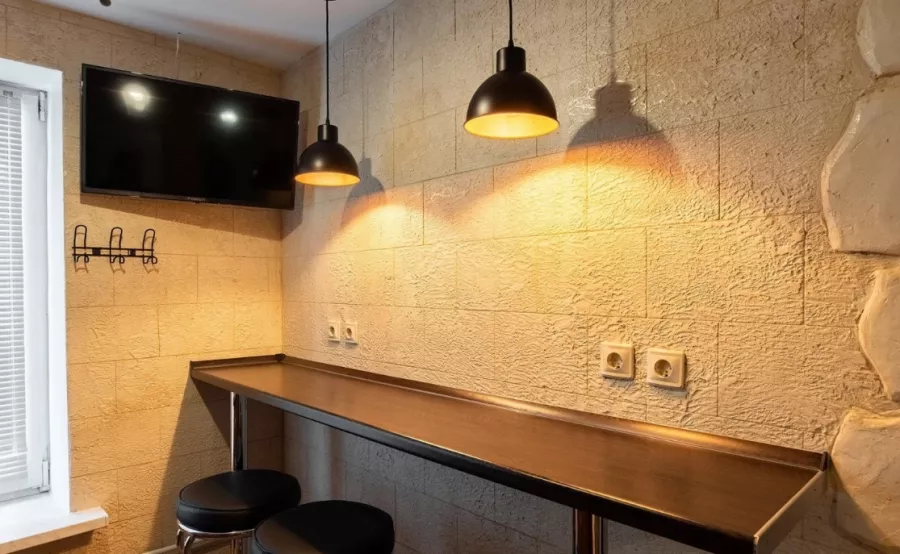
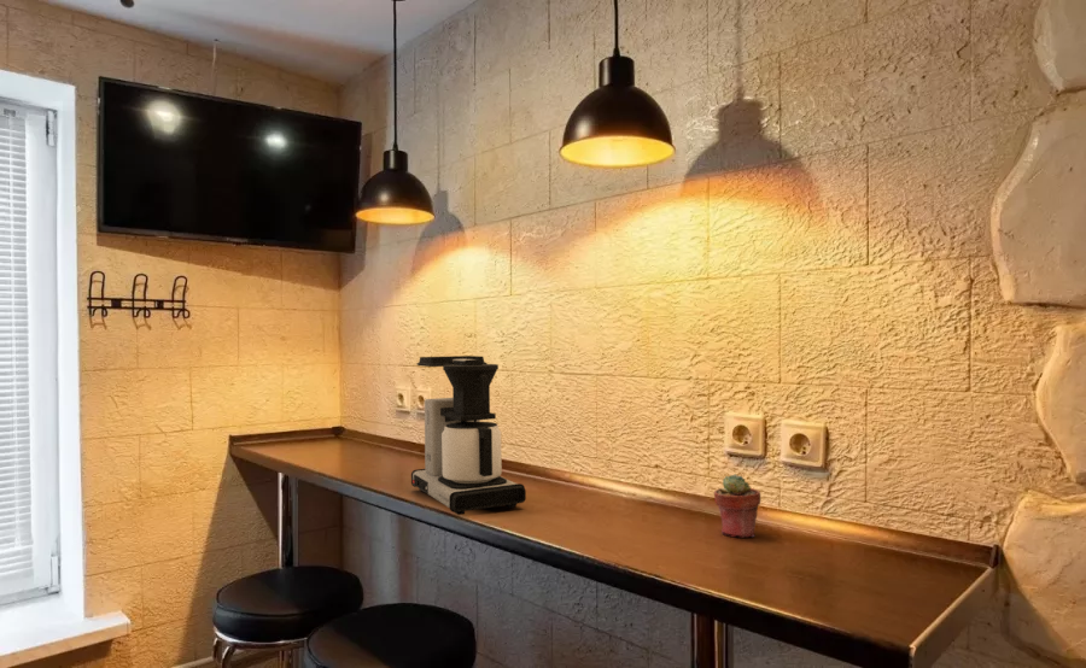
+ coffee maker [410,354,527,516]
+ potted succulent [713,474,761,539]
